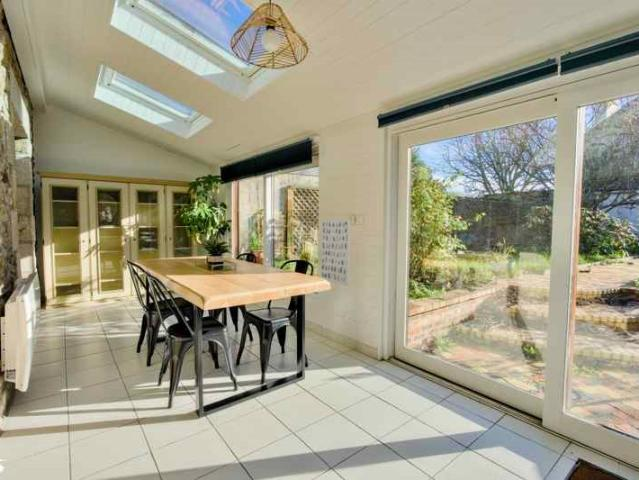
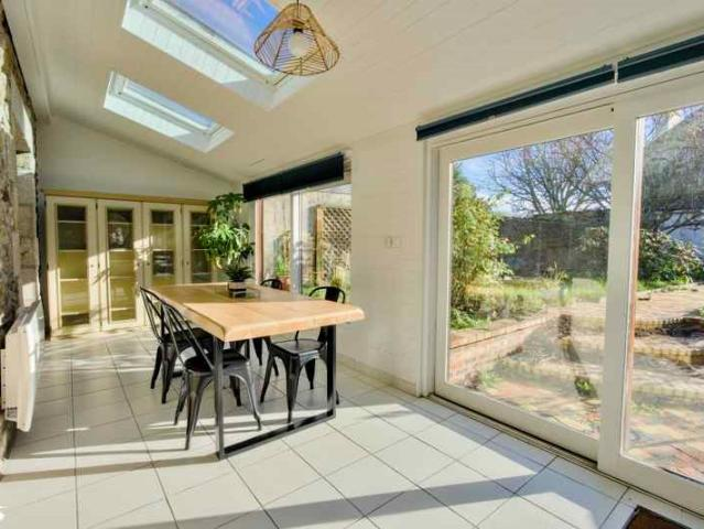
- wall art [320,218,351,287]
